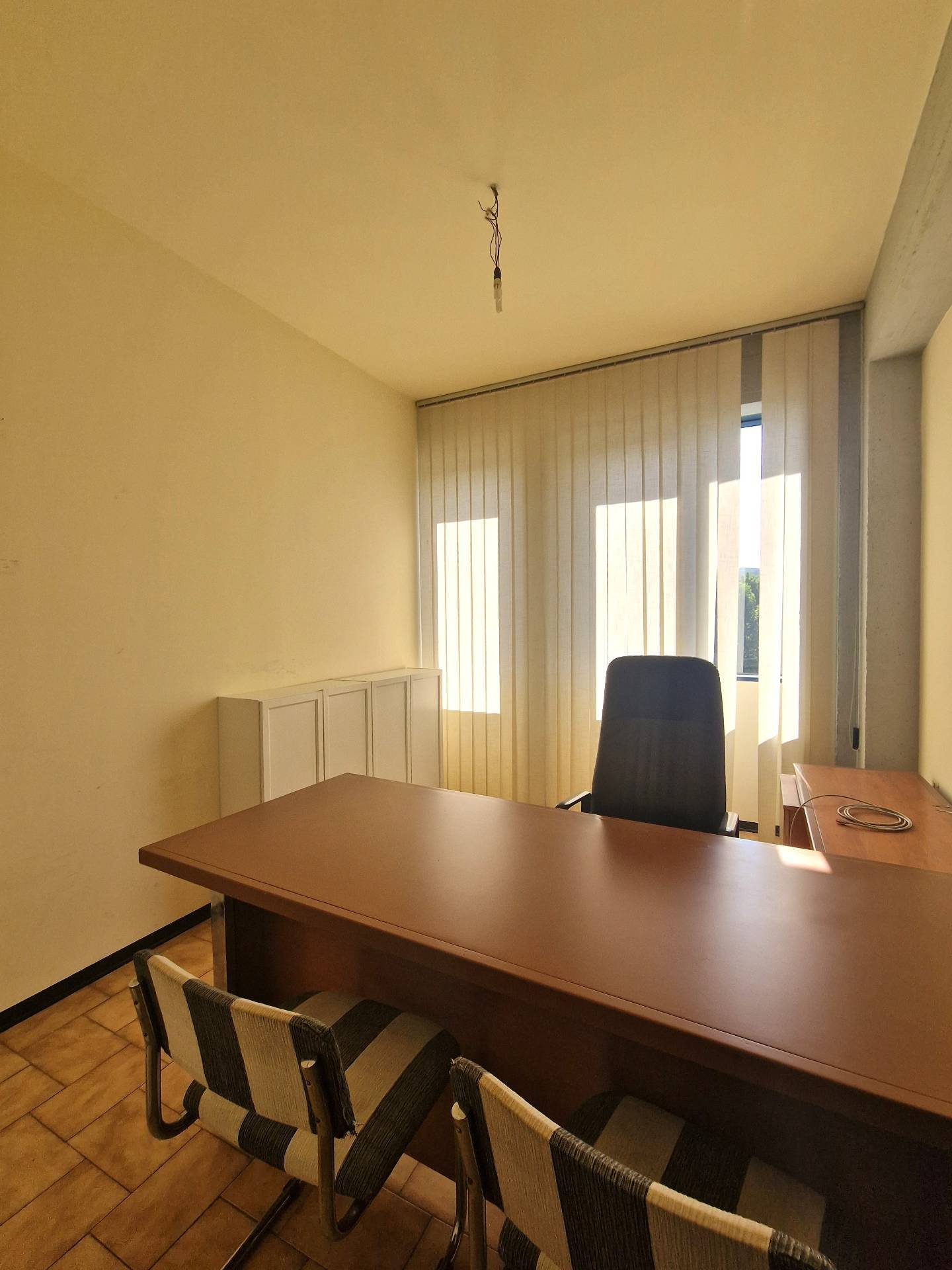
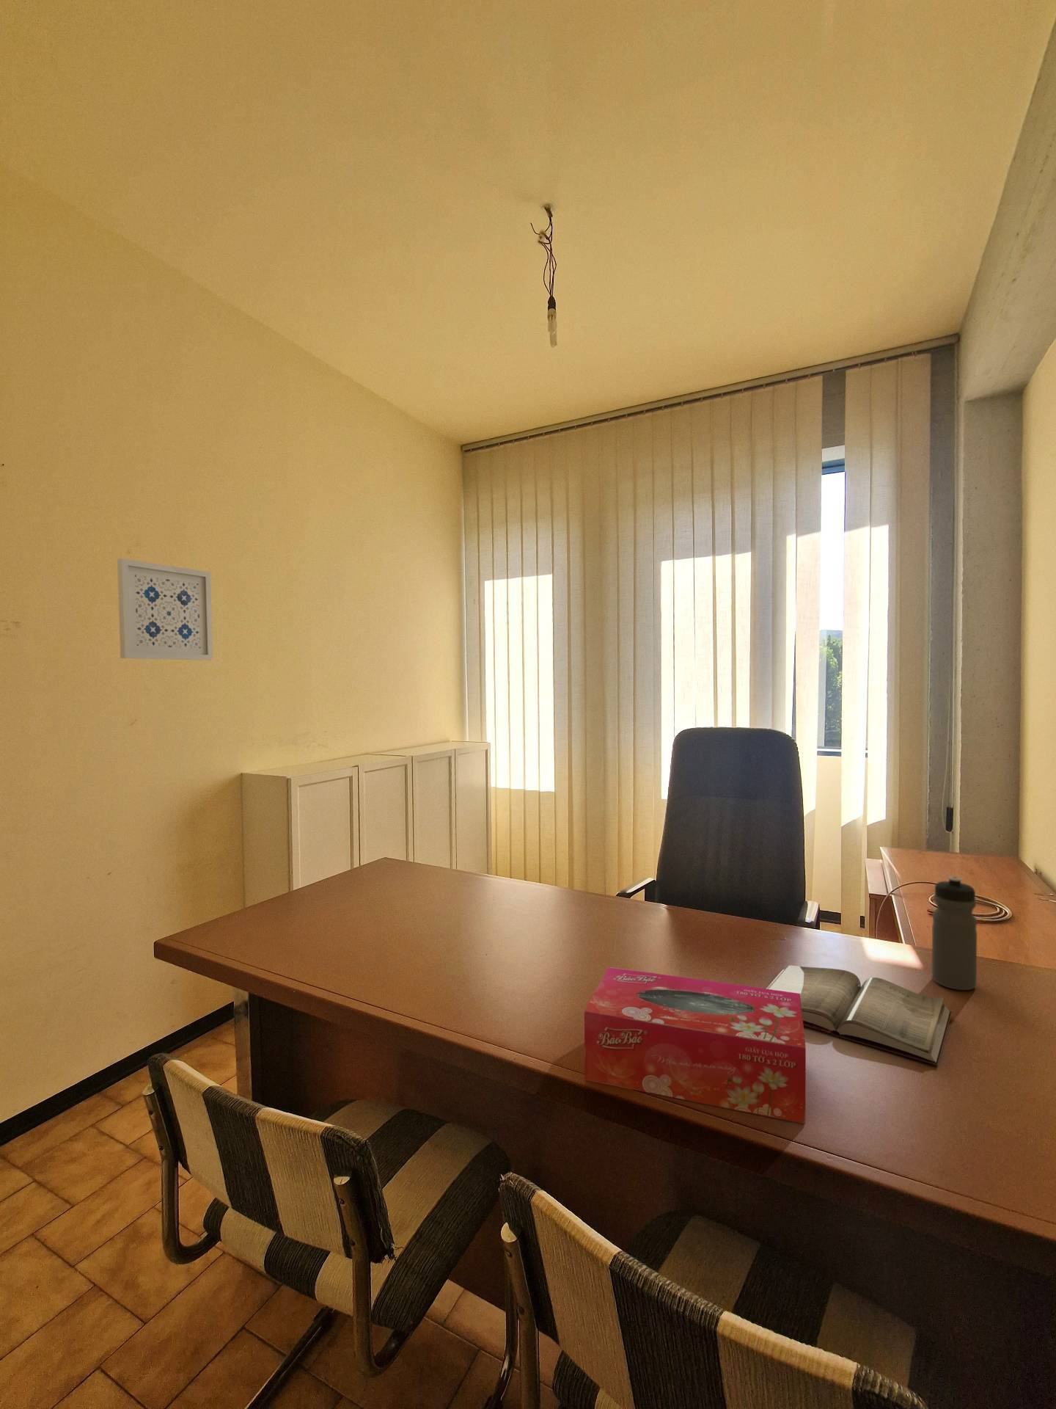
+ tissue box [583,966,806,1124]
+ hardback book [764,965,953,1066]
+ water bottle [932,875,978,992]
+ wall art [116,558,213,661]
